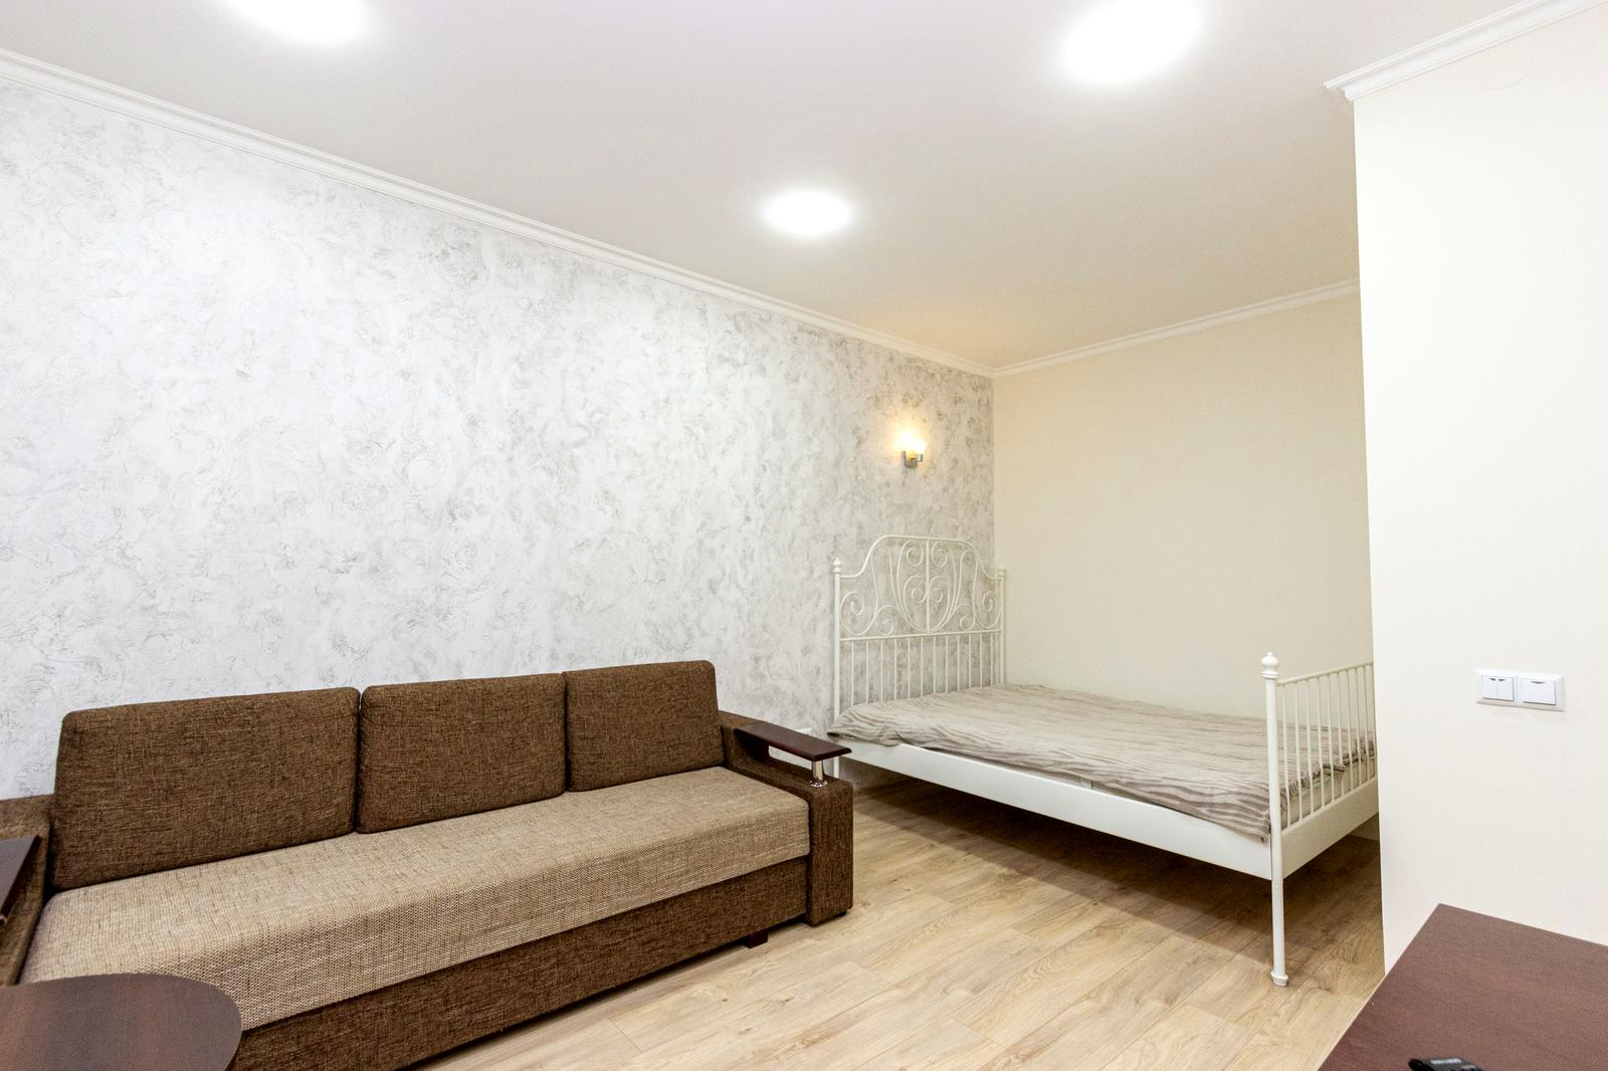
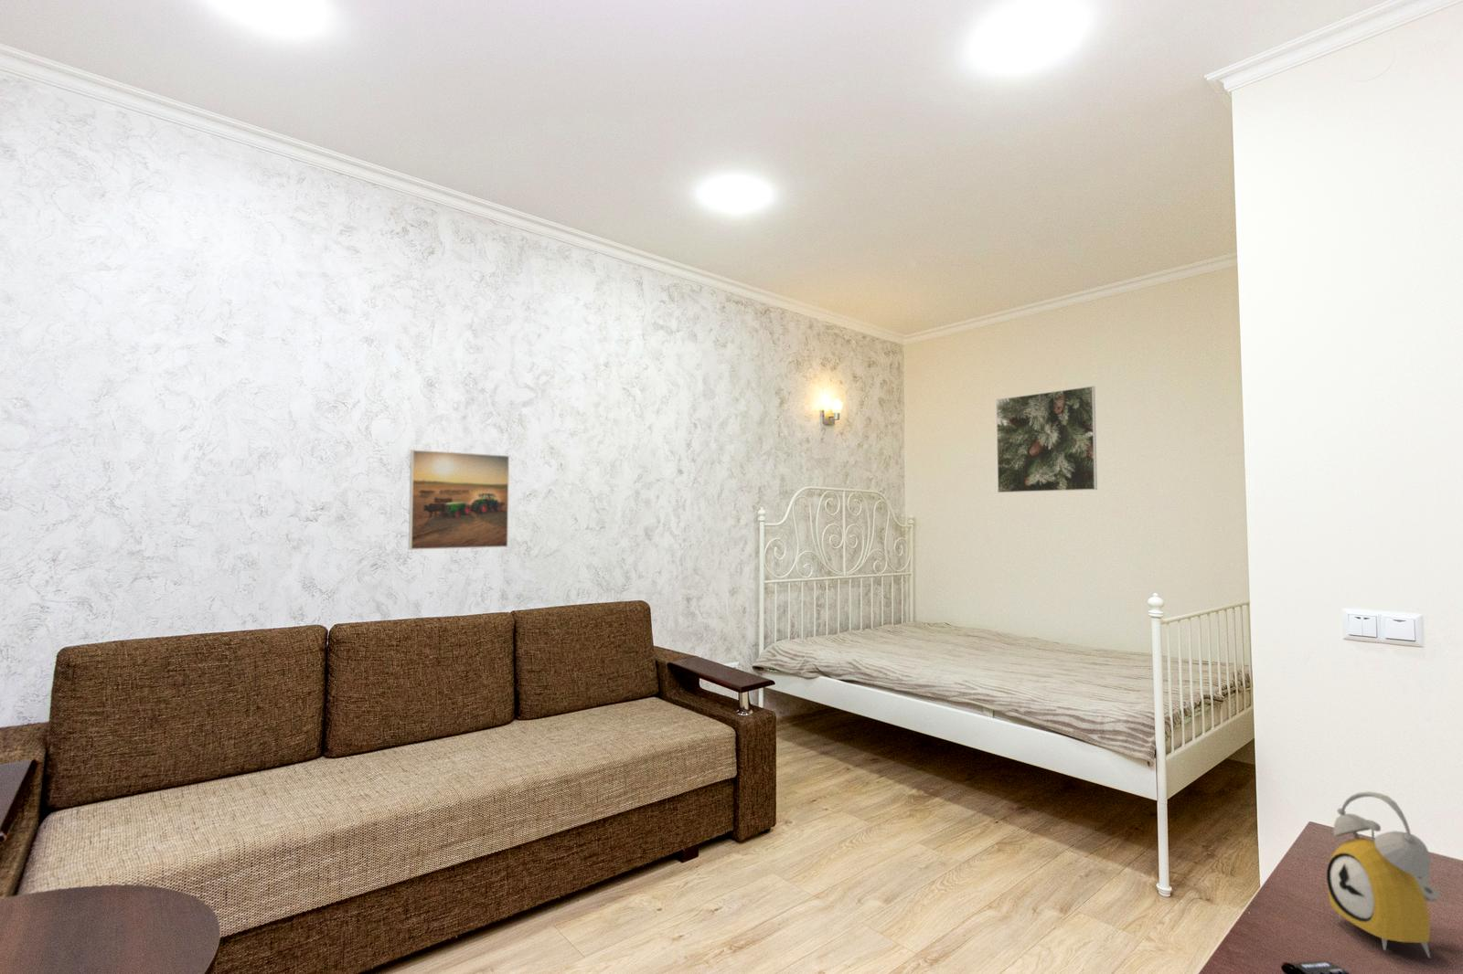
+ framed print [995,386,1099,494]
+ alarm clock [1326,790,1441,960]
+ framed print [408,449,510,551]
